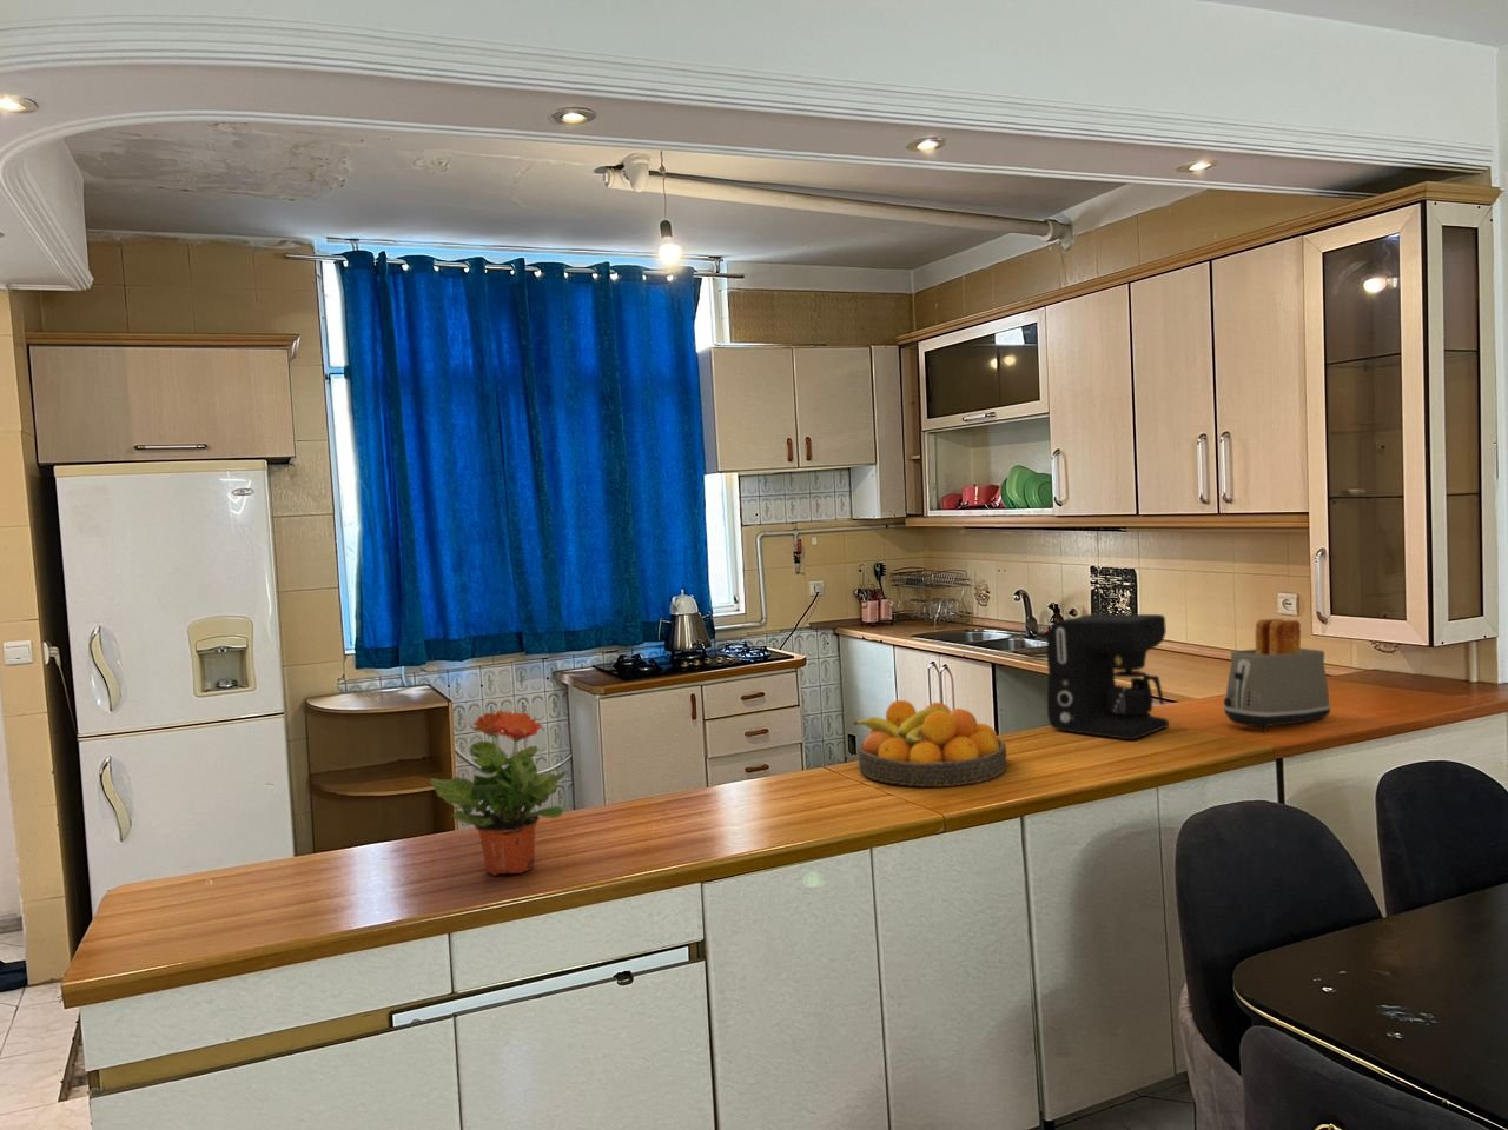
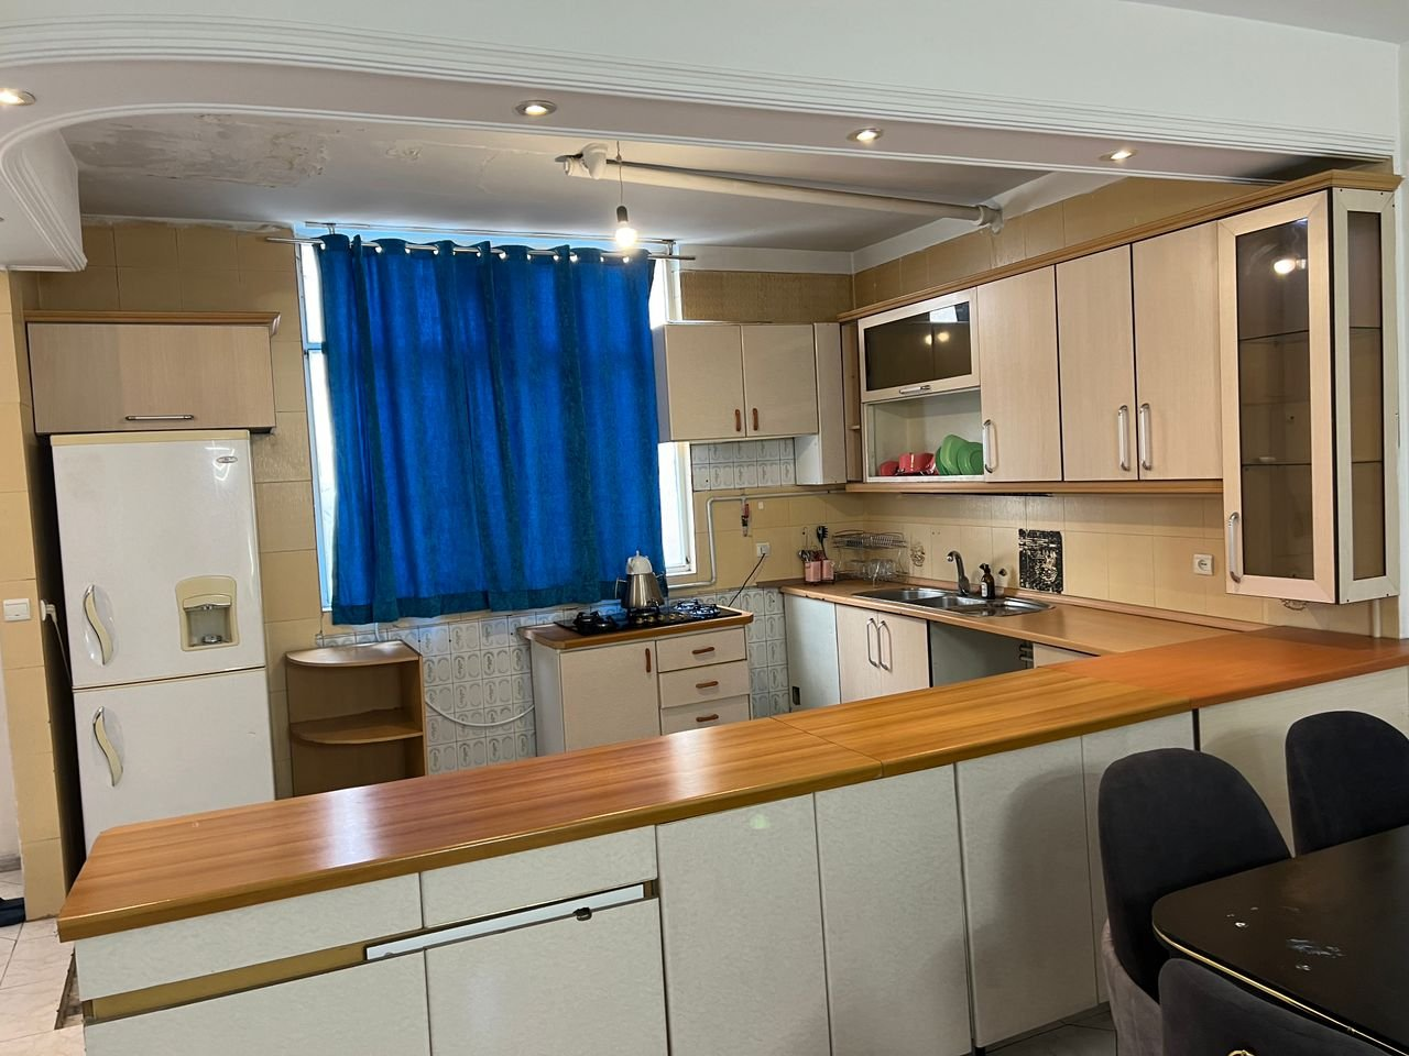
- potted plant [427,709,569,877]
- coffee maker [1046,612,1170,741]
- fruit bowl [851,699,1008,787]
- toaster [1223,618,1332,732]
